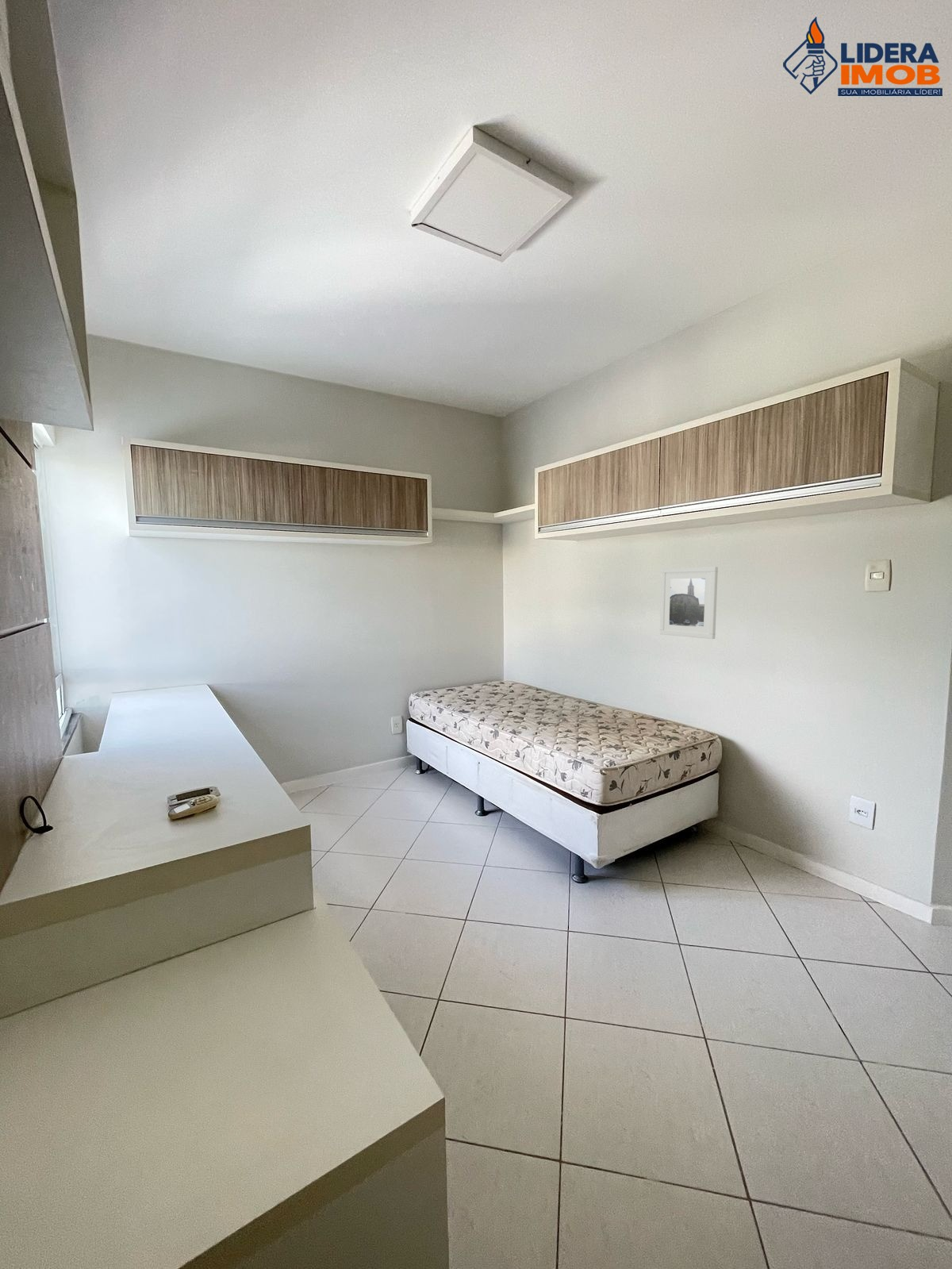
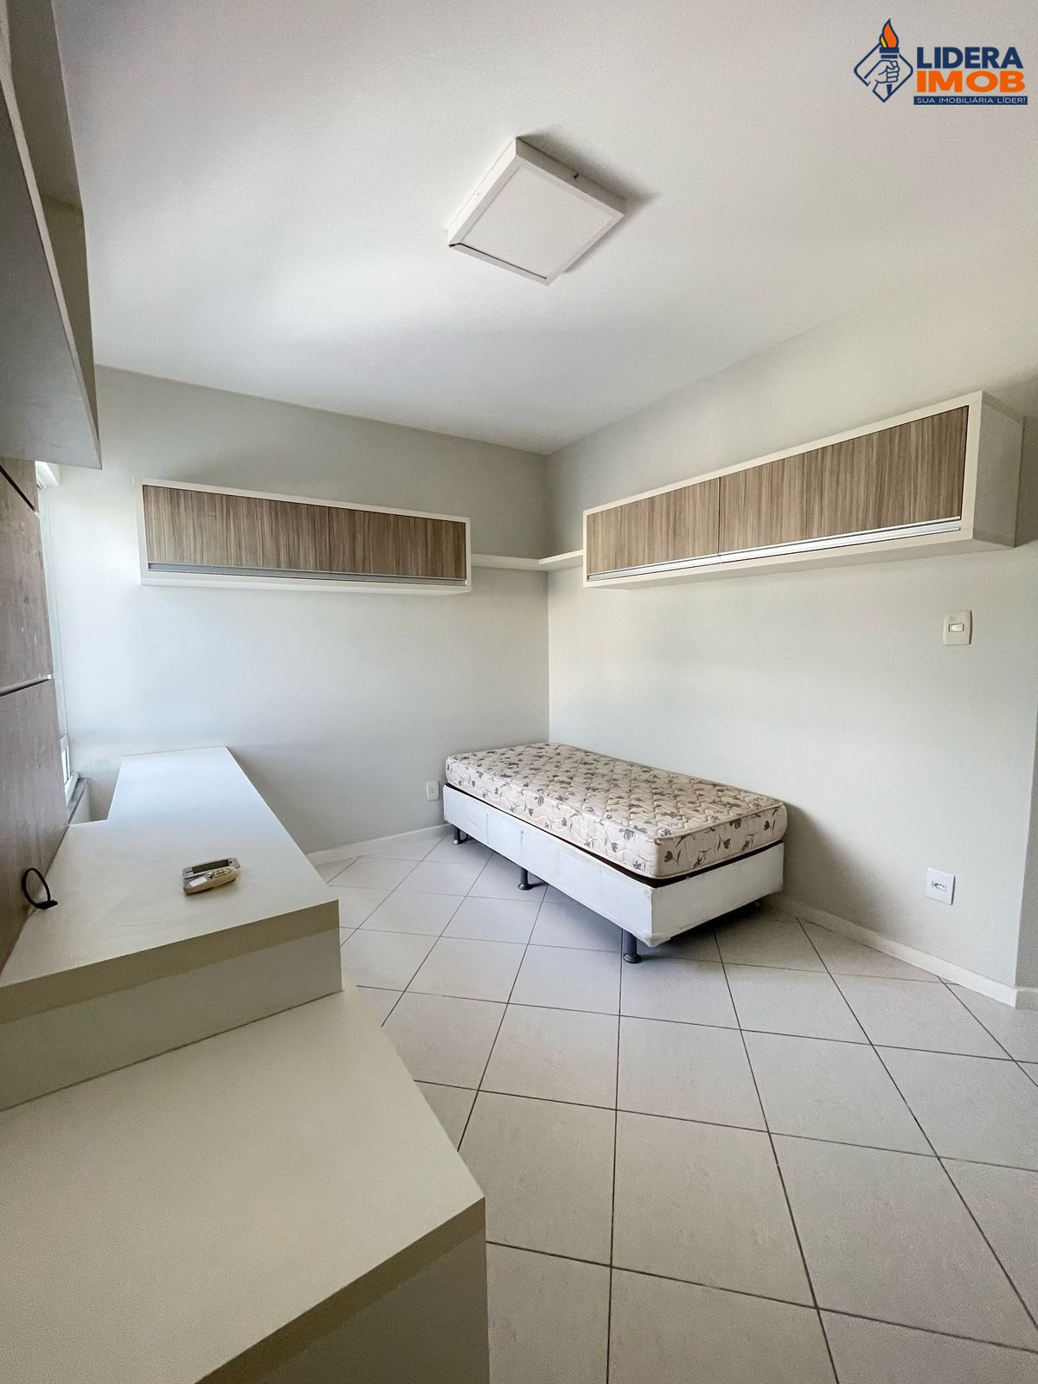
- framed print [659,566,719,640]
